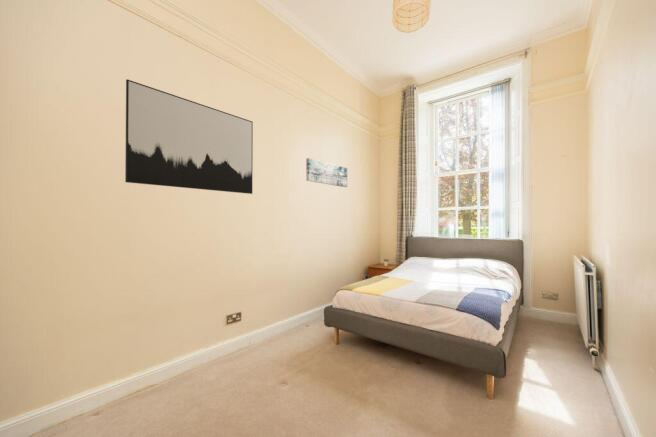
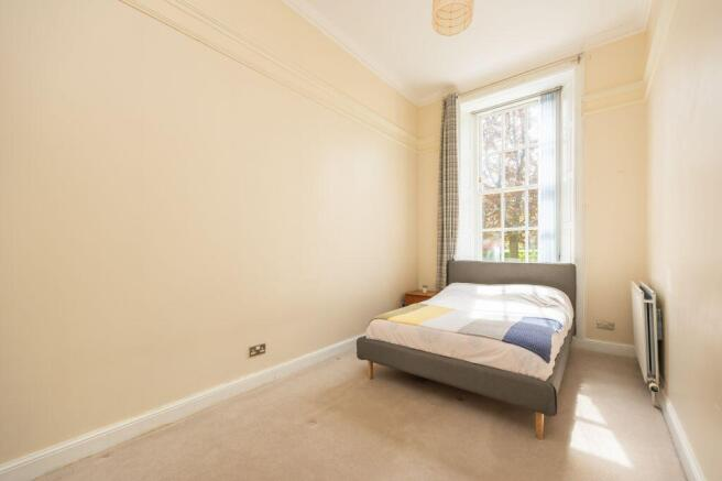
- wall art [305,157,348,188]
- wall art [124,78,254,195]
